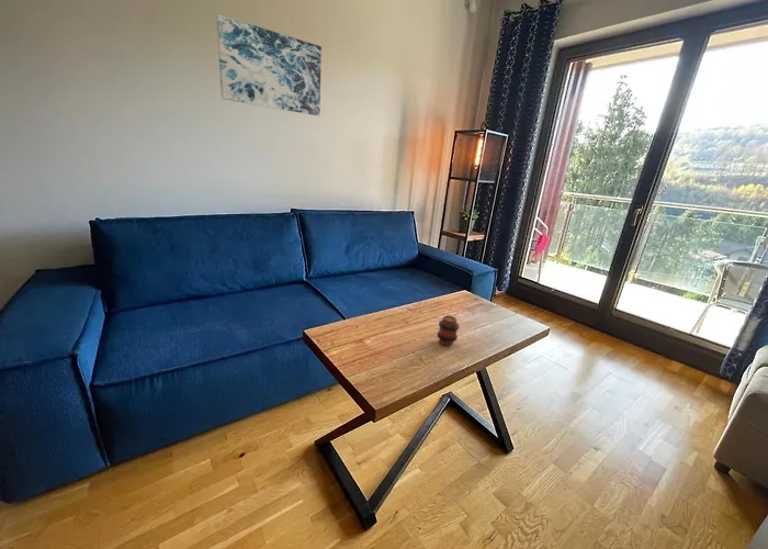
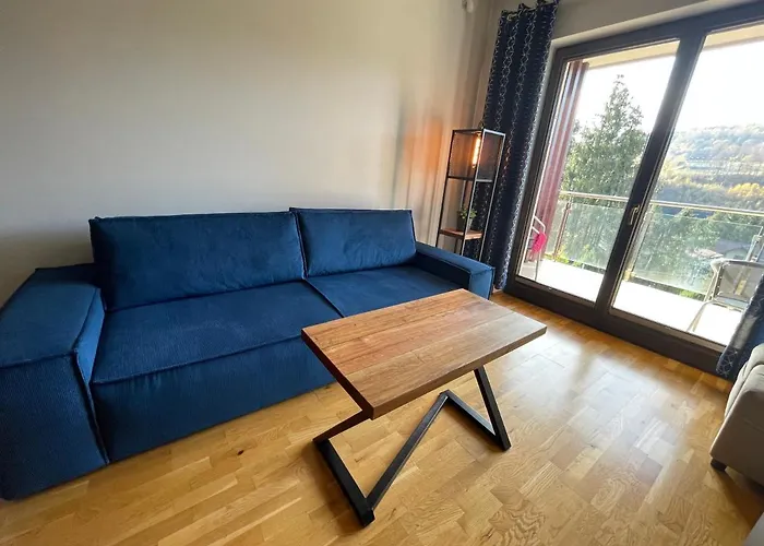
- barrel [436,315,461,347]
- wall art [215,13,323,116]
